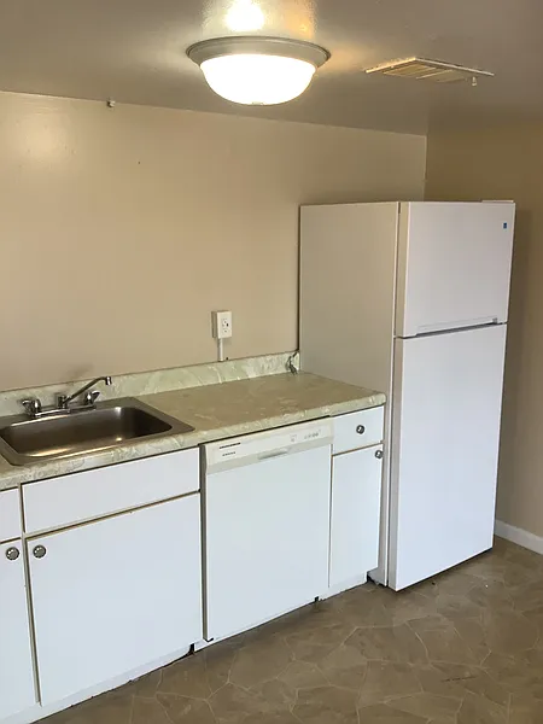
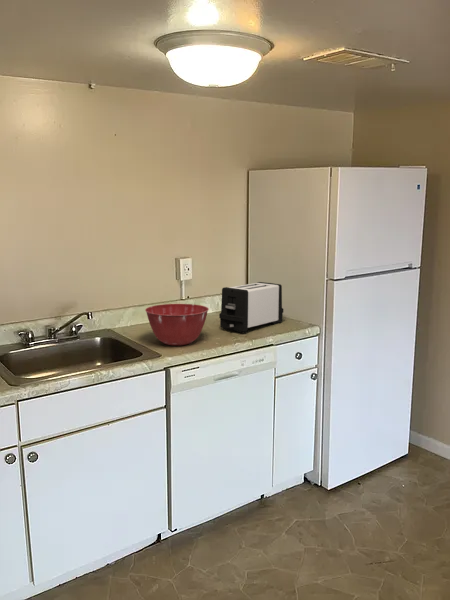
+ mixing bowl [144,303,210,346]
+ toaster [218,281,284,334]
